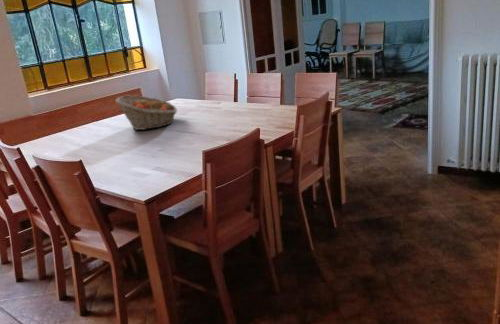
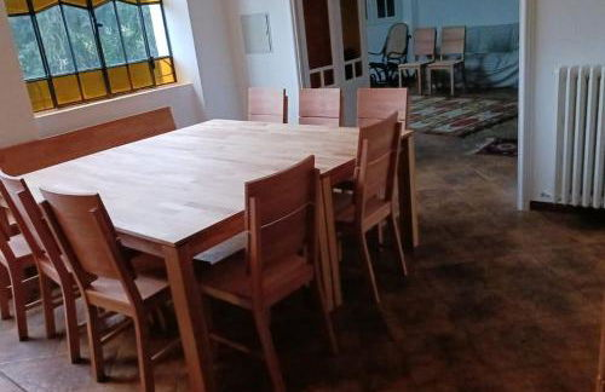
- fruit basket [115,94,178,131]
